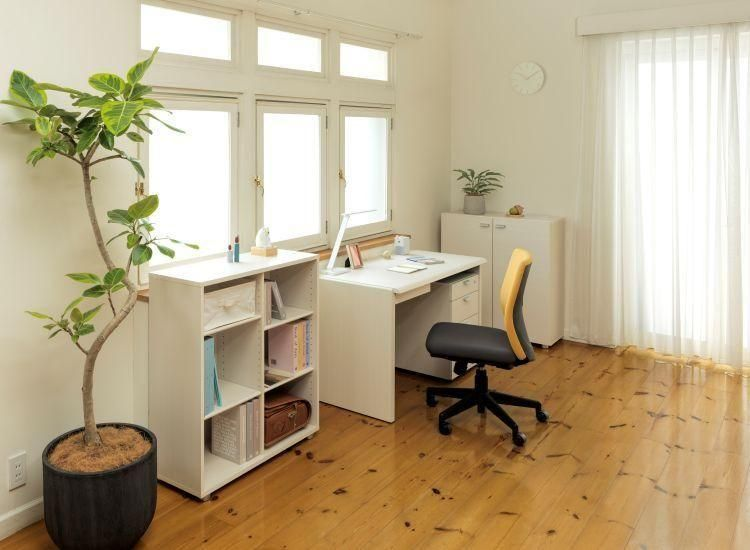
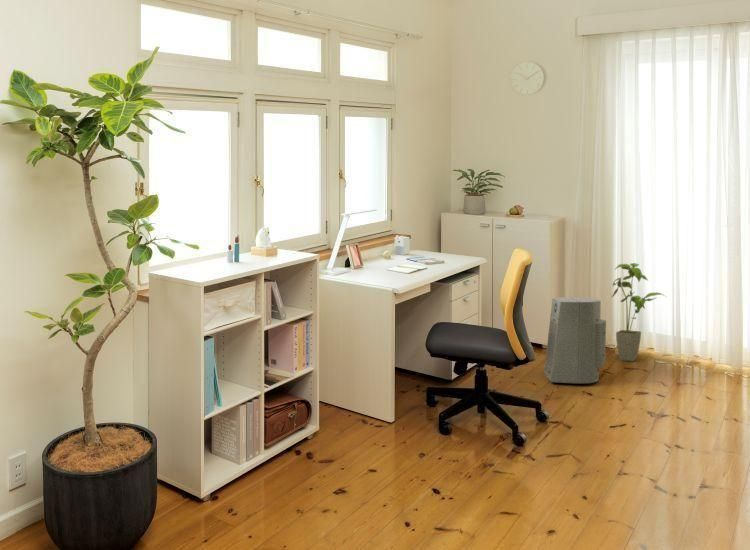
+ house plant [610,262,667,362]
+ fan [543,296,607,384]
